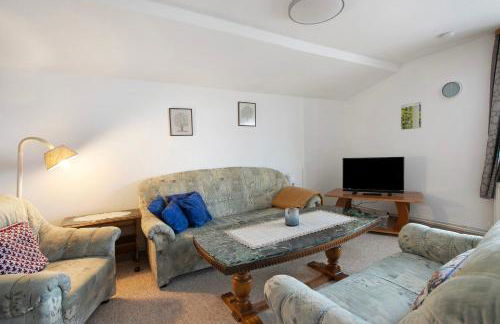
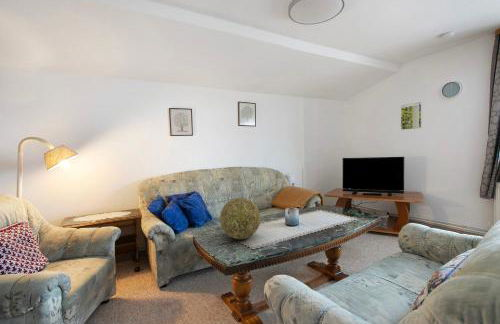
+ decorative ball [219,197,261,240]
